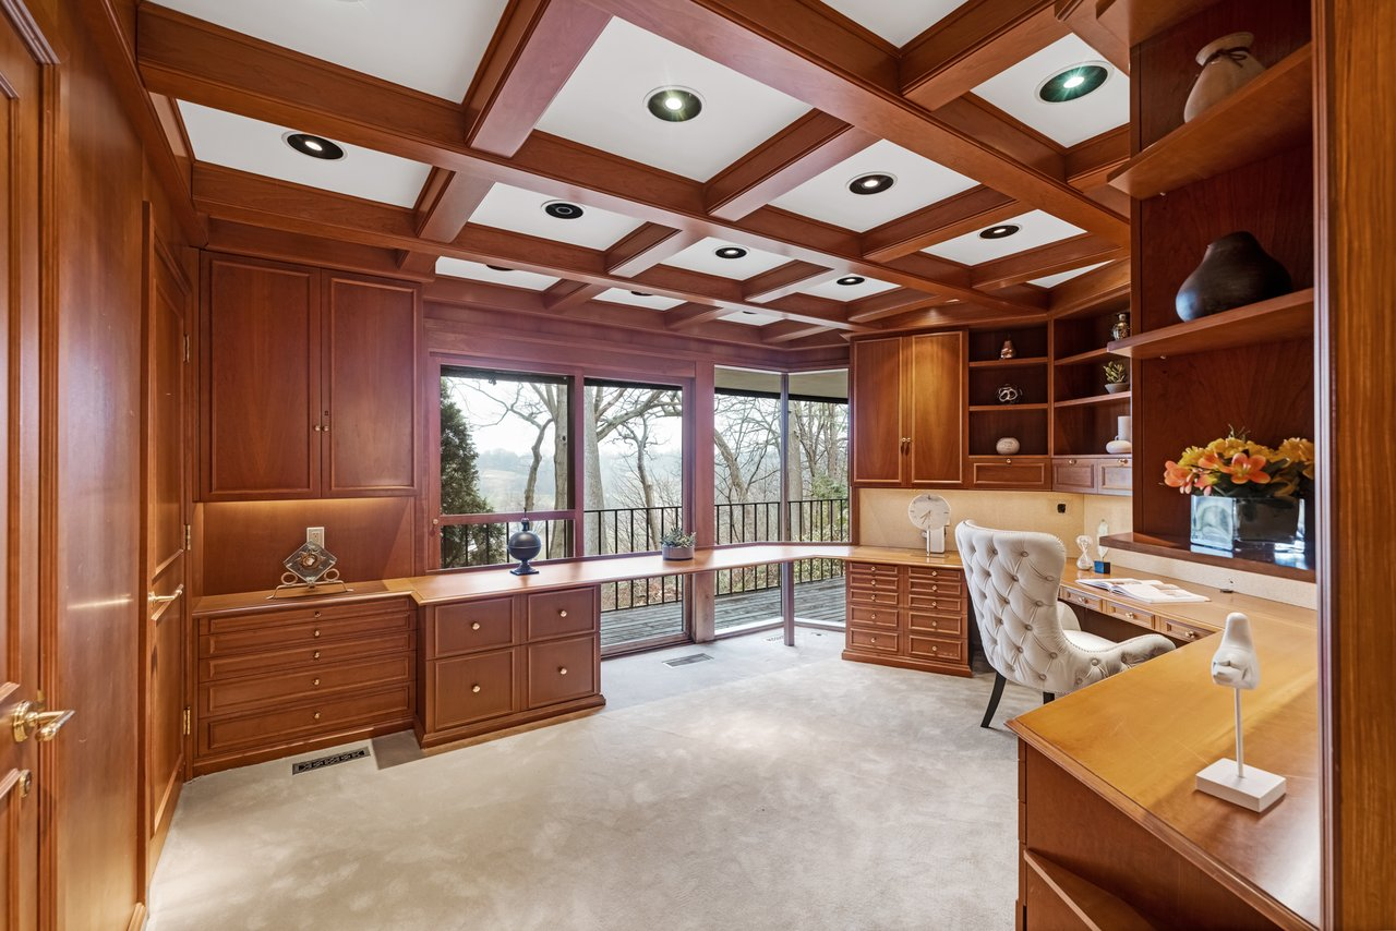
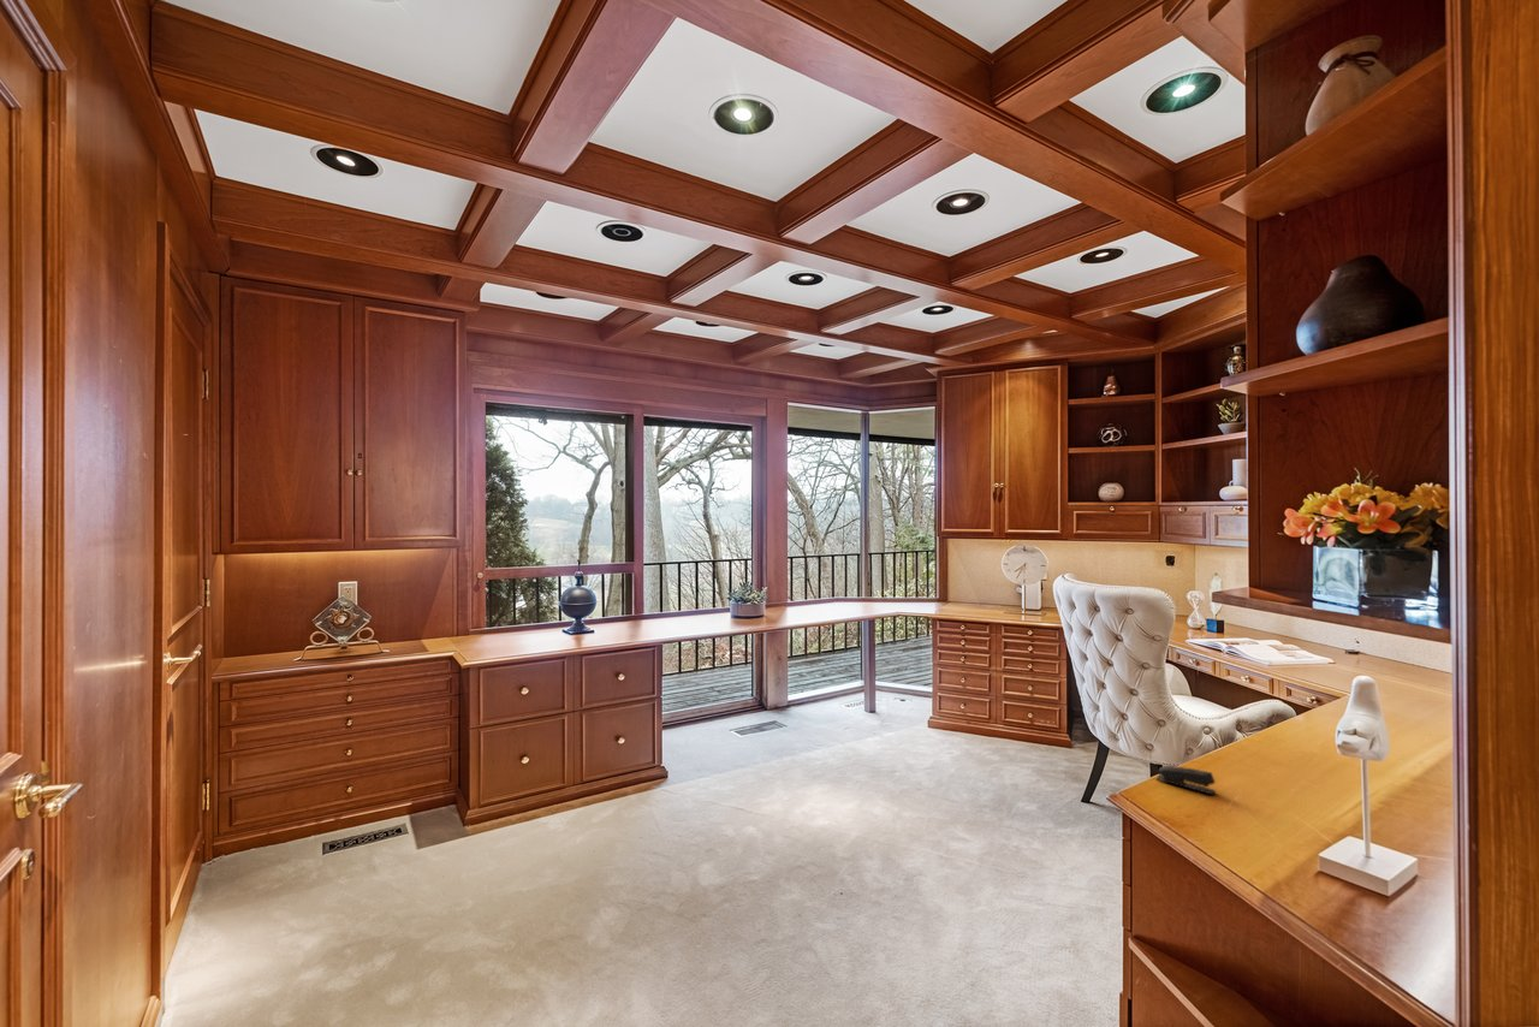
+ stapler [1155,765,1217,795]
